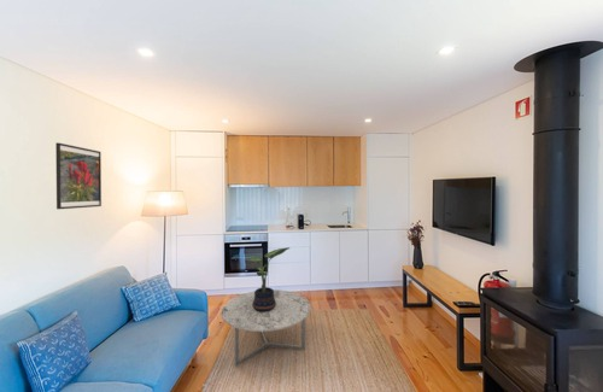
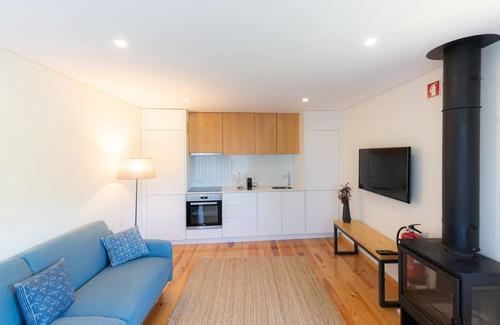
- potted plant [245,246,291,312]
- coffee table [219,288,312,368]
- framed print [54,141,103,210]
